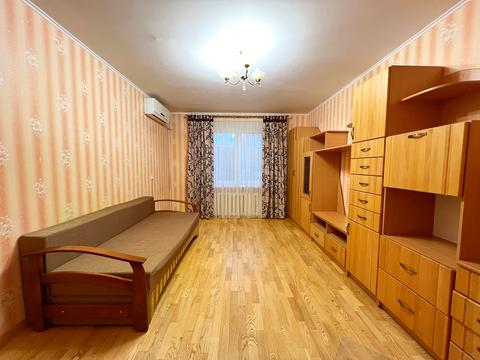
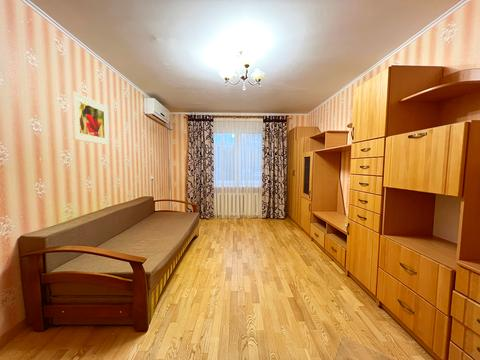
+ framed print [70,90,110,146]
